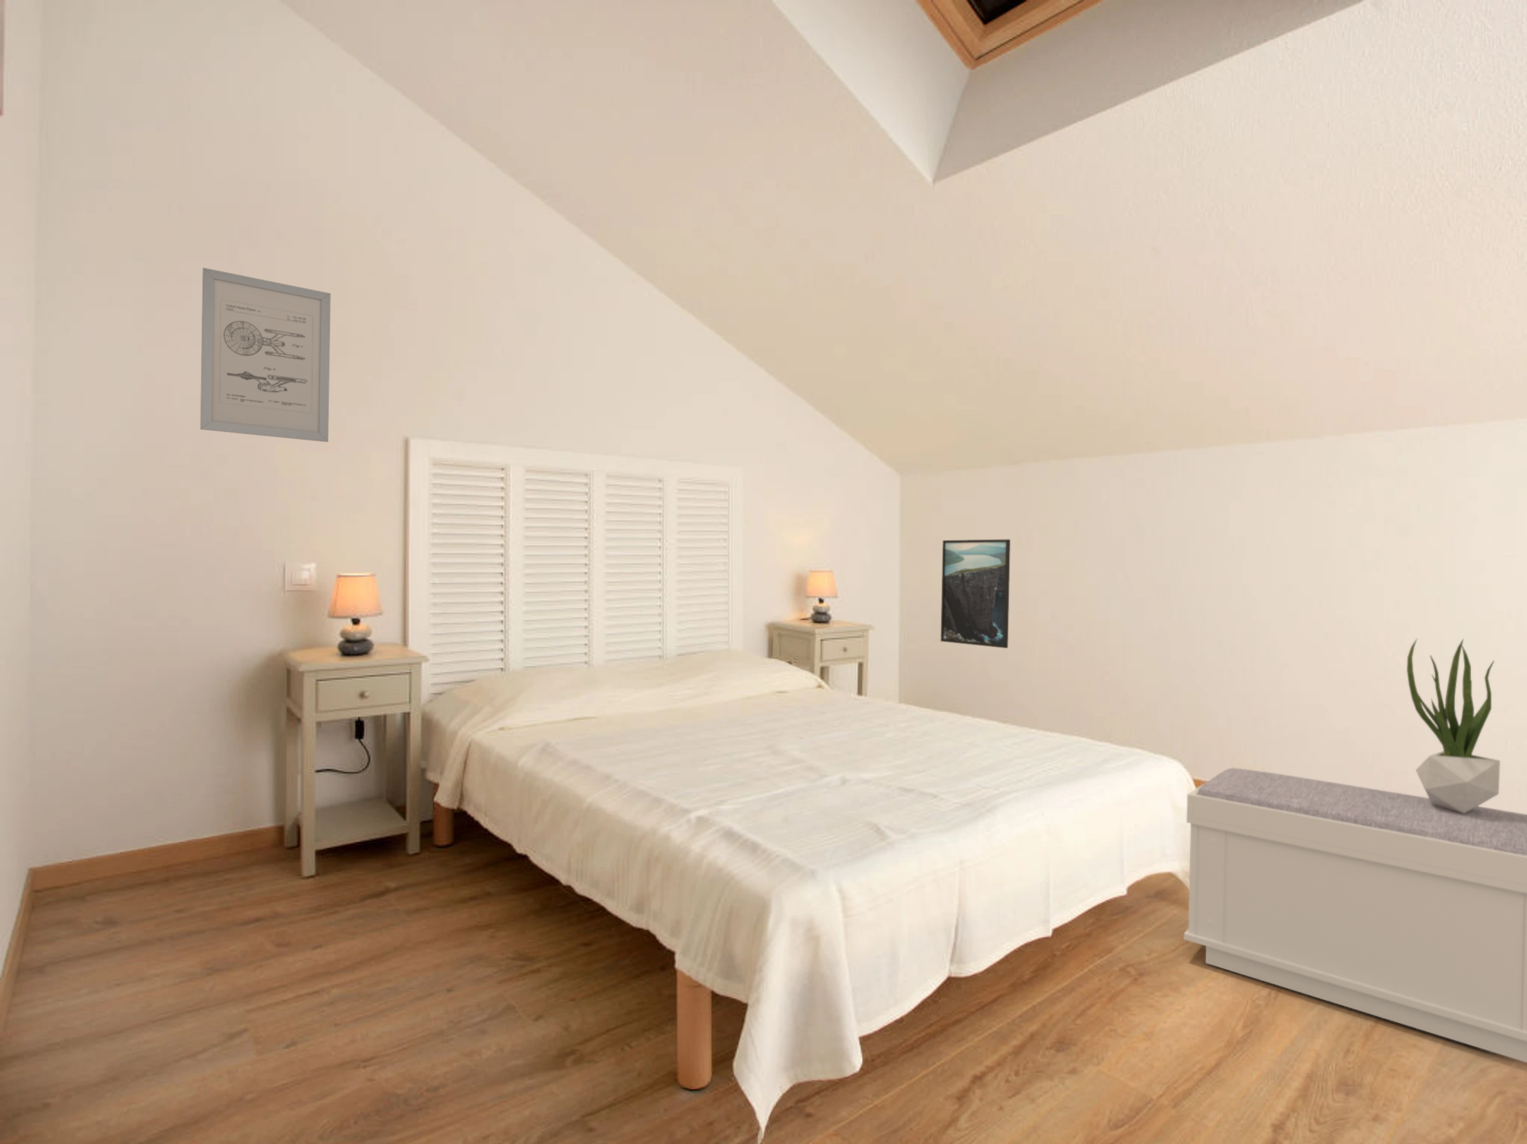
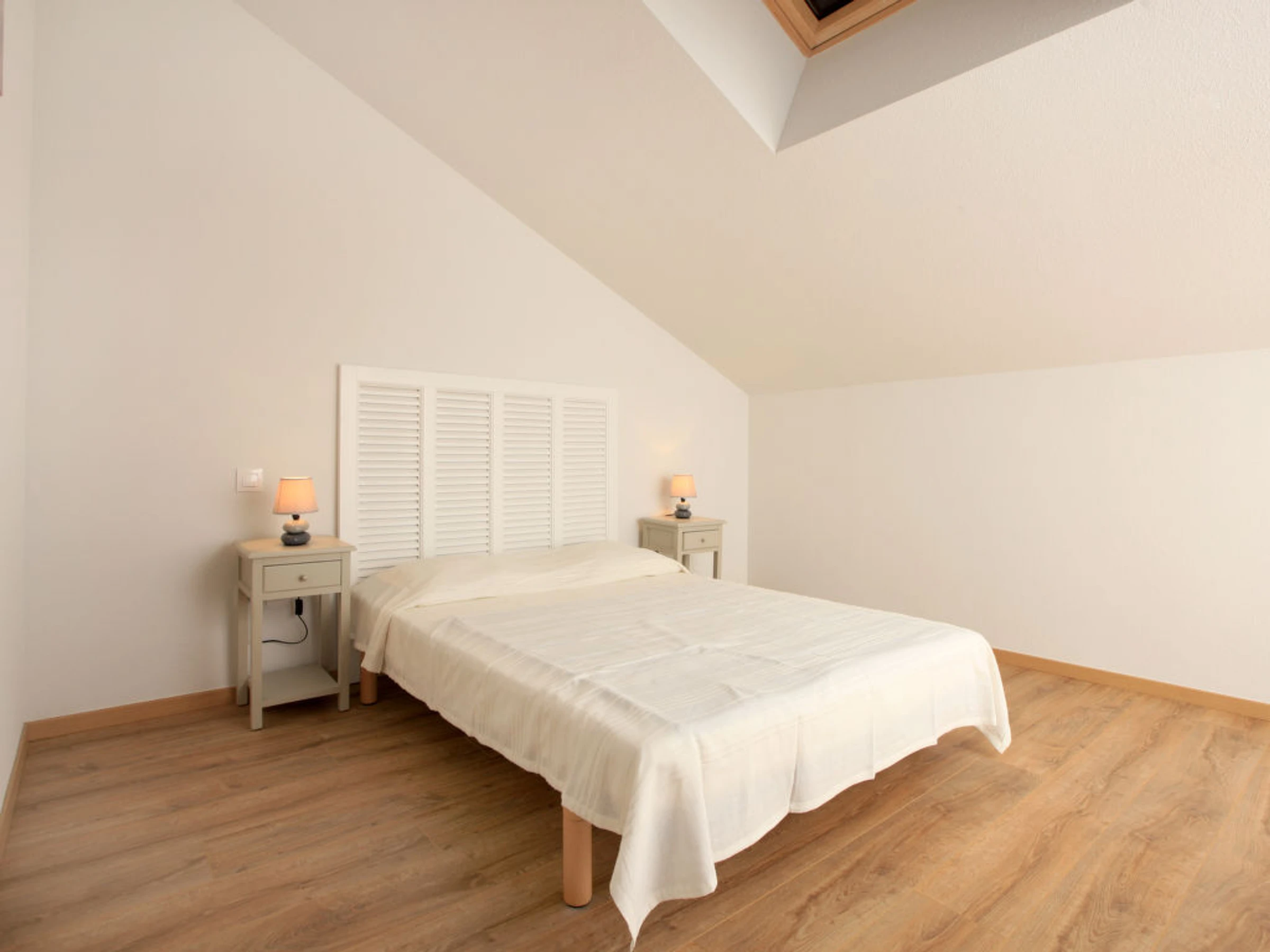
- potted plant [1406,638,1501,814]
- wall art [200,267,332,443]
- bench [1183,767,1527,1063]
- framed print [940,538,1011,649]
